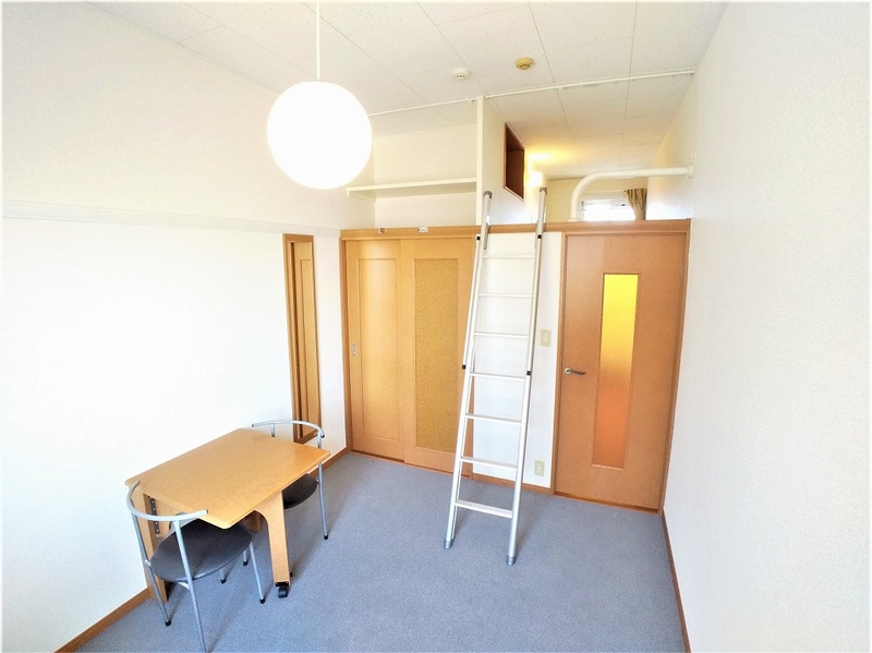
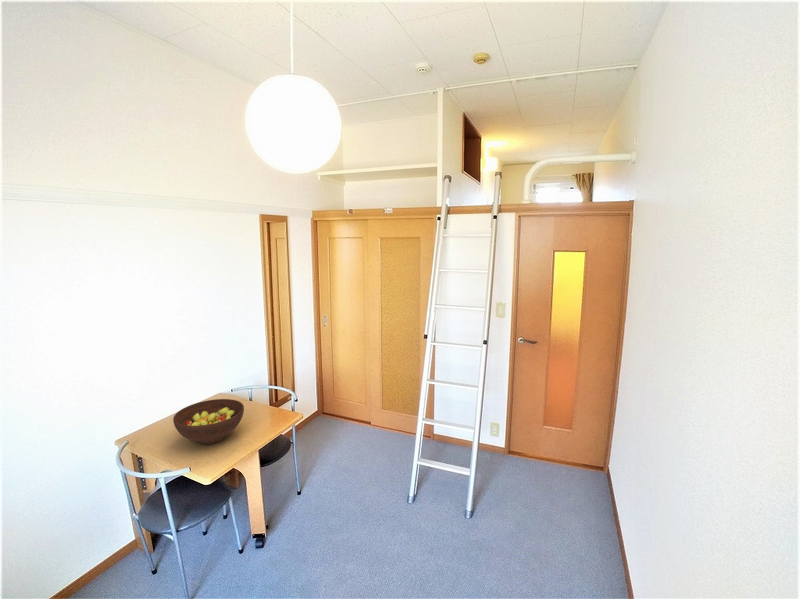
+ fruit bowl [172,398,245,445]
